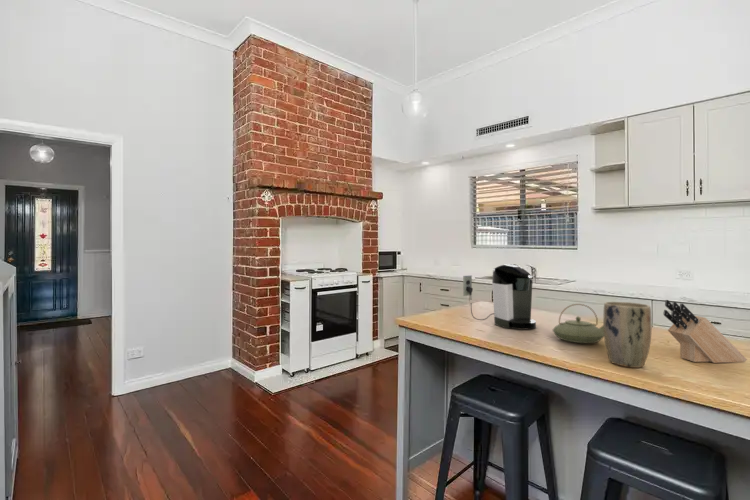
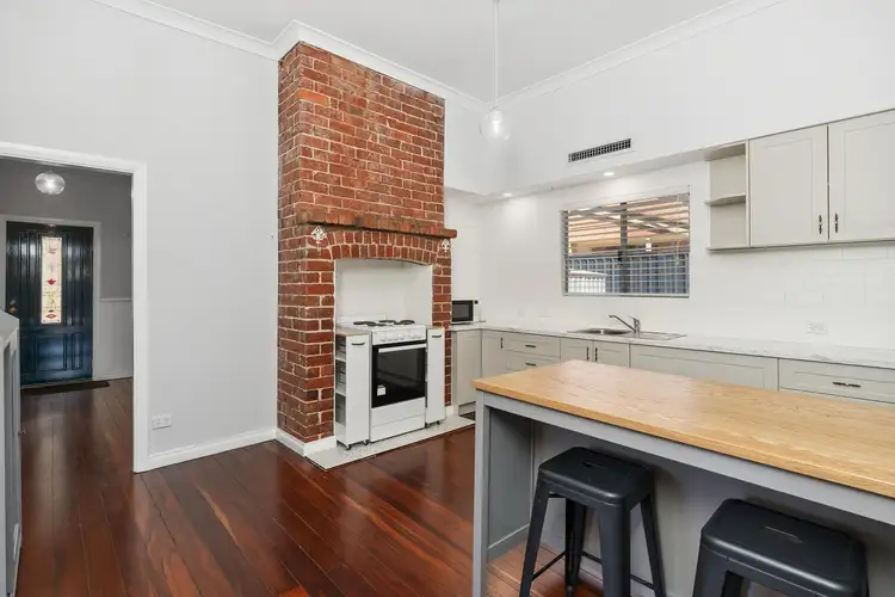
- teapot [552,303,604,344]
- knife block [663,299,748,364]
- plant pot [602,301,652,369]
- coffee maker [462,263,537,330]
